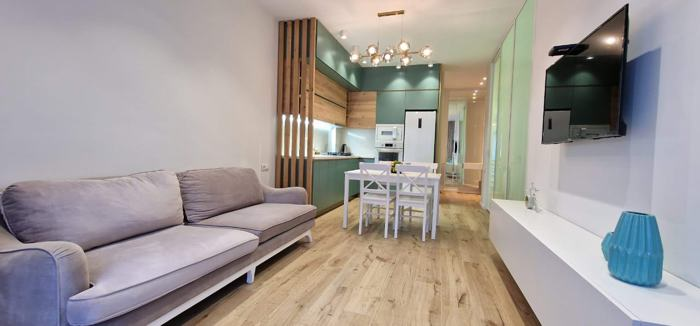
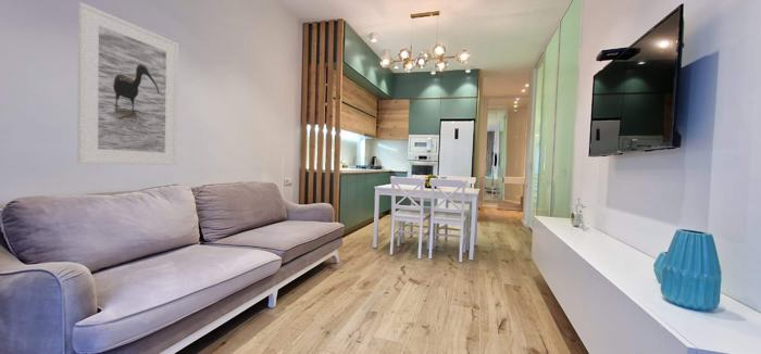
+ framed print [76,1,179,166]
